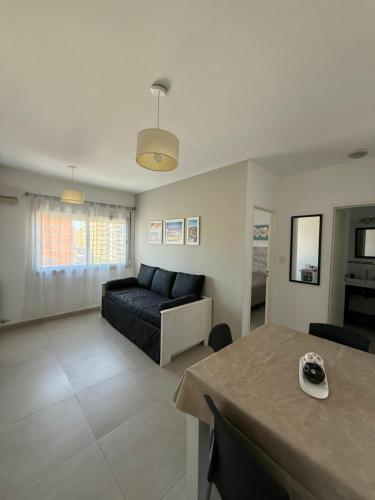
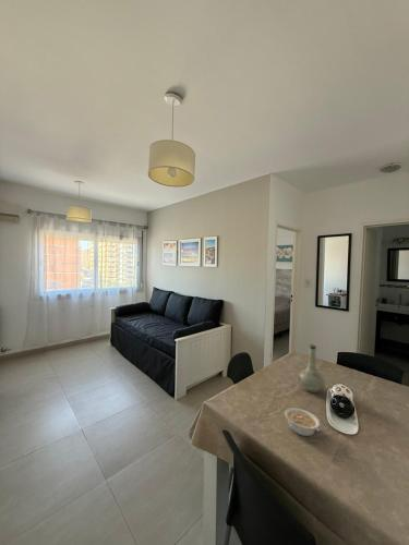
+ legume [284,407,323,437]
+ vase [298,343,326,393]
